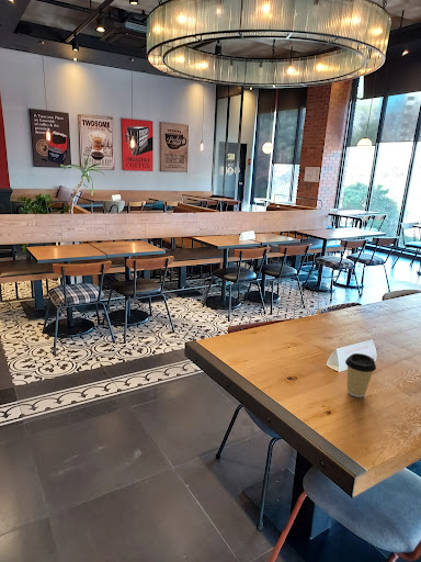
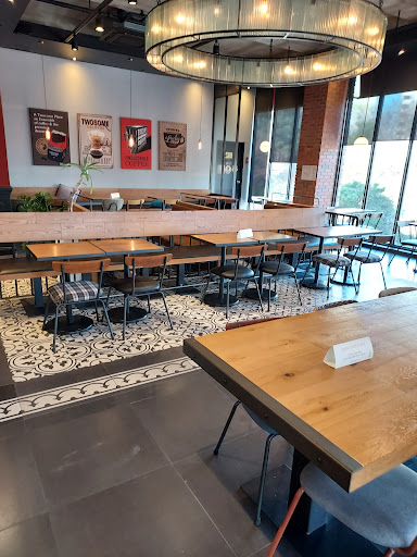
- coffee cup [344,352,377,398]
